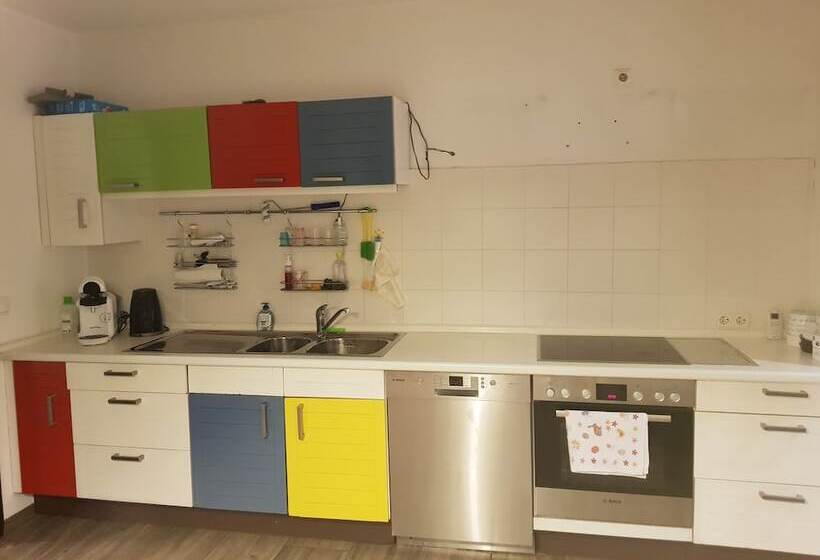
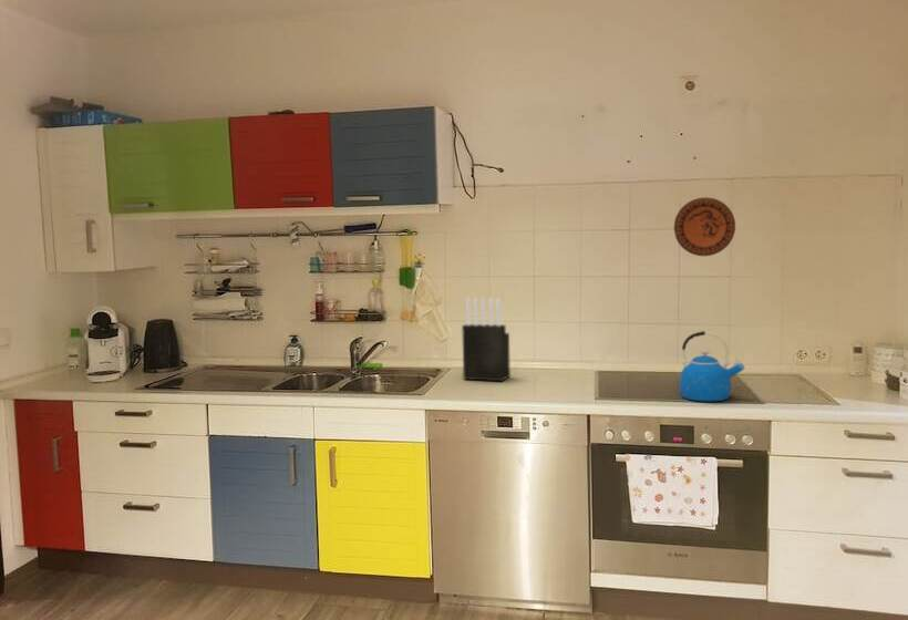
+ kettle [679,330,745,402]
+ decorative plate [673,196,736,257]
+ knife block [461,297,512,382]
